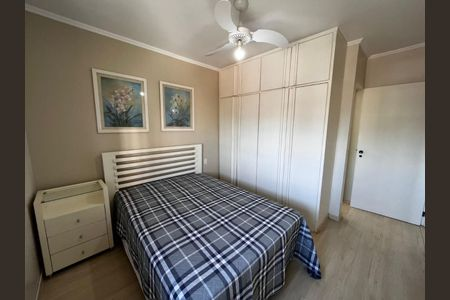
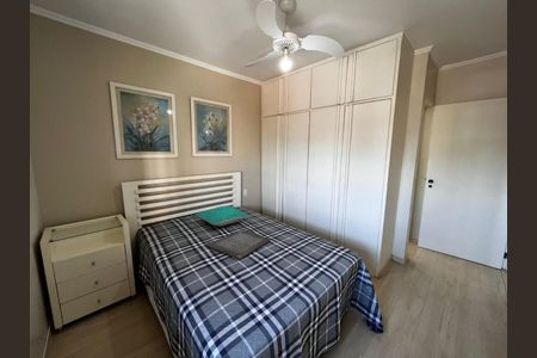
+ pillow [195,205,248,227]
+ serving tray [205,230,272,260]
